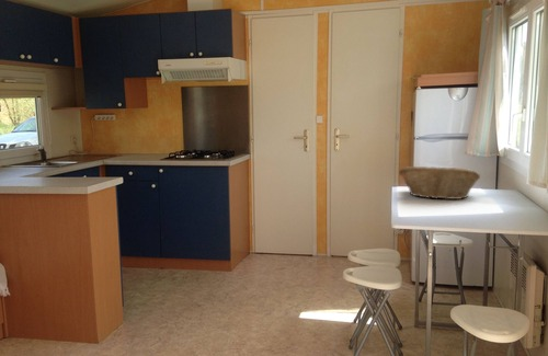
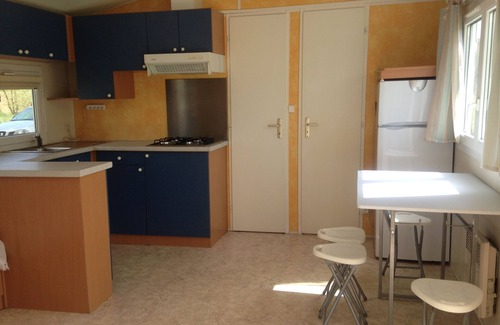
- fruit basket [398,165,481,200]
